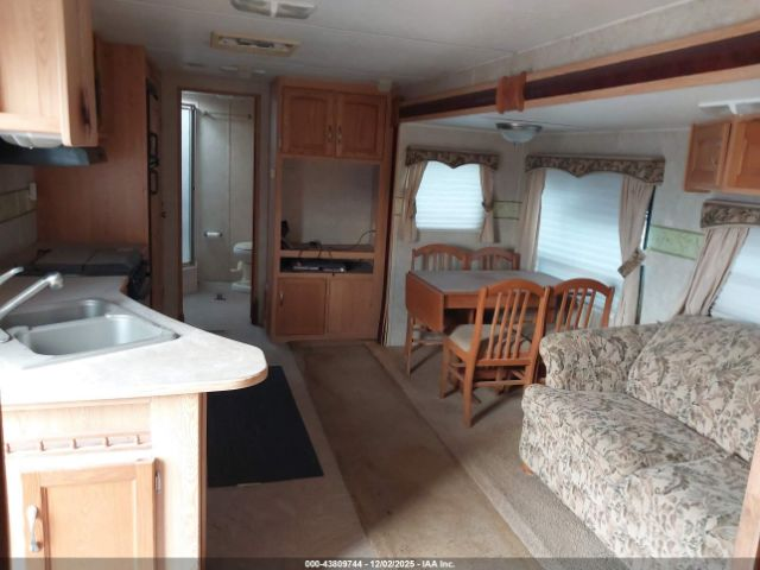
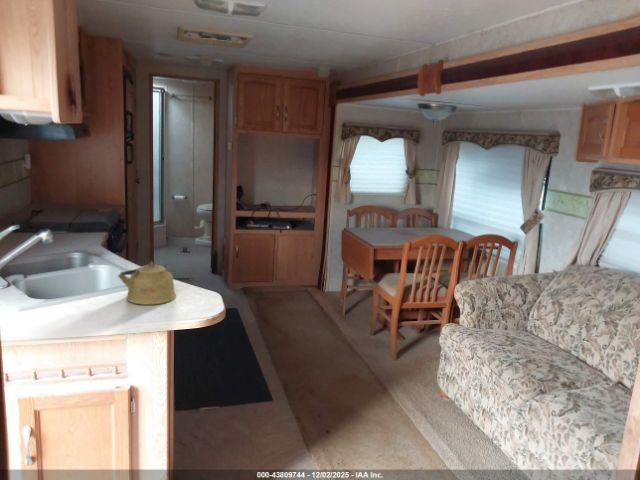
+ kettle [117,260,177,306]
